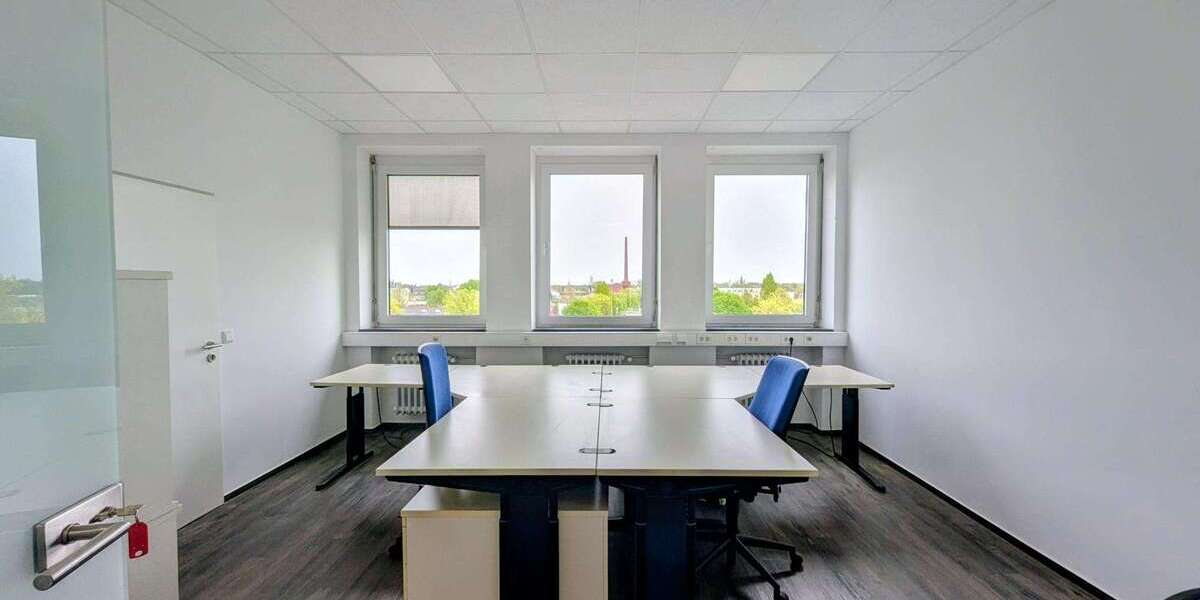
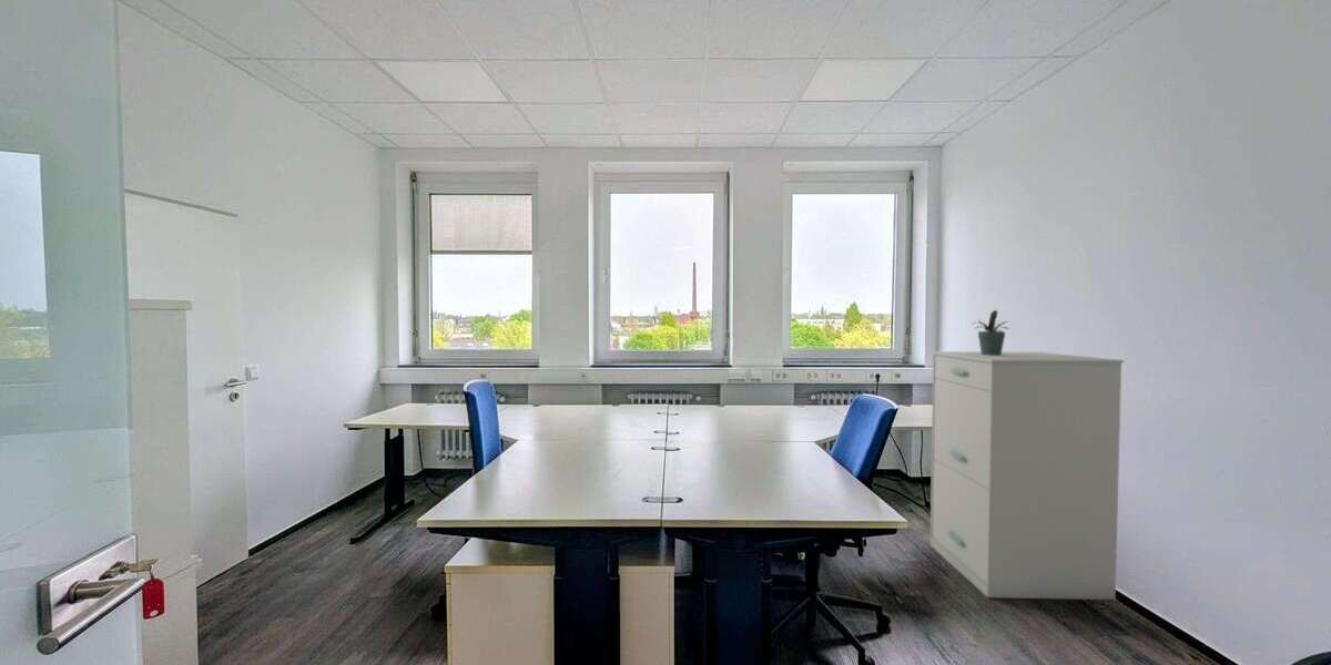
+ potted plant [971,309,1009,356]
+ filing cabinet [929,350,1125,601]
